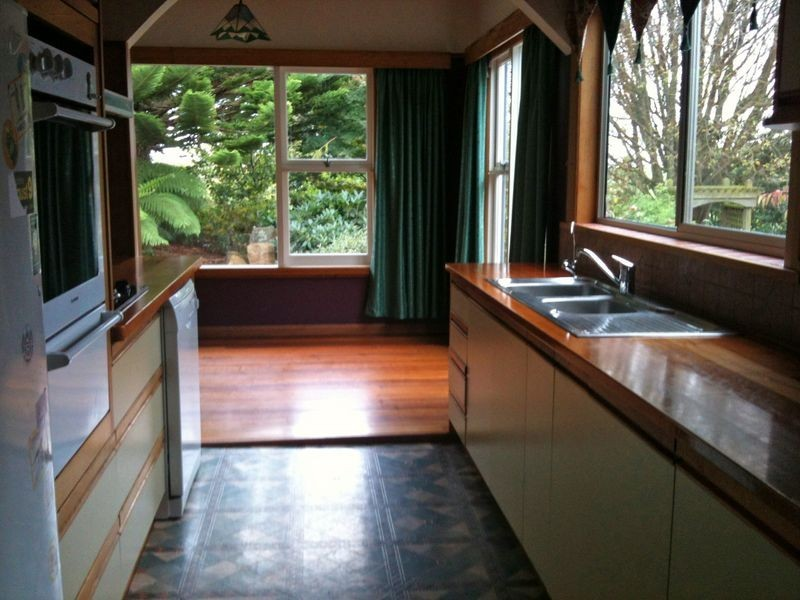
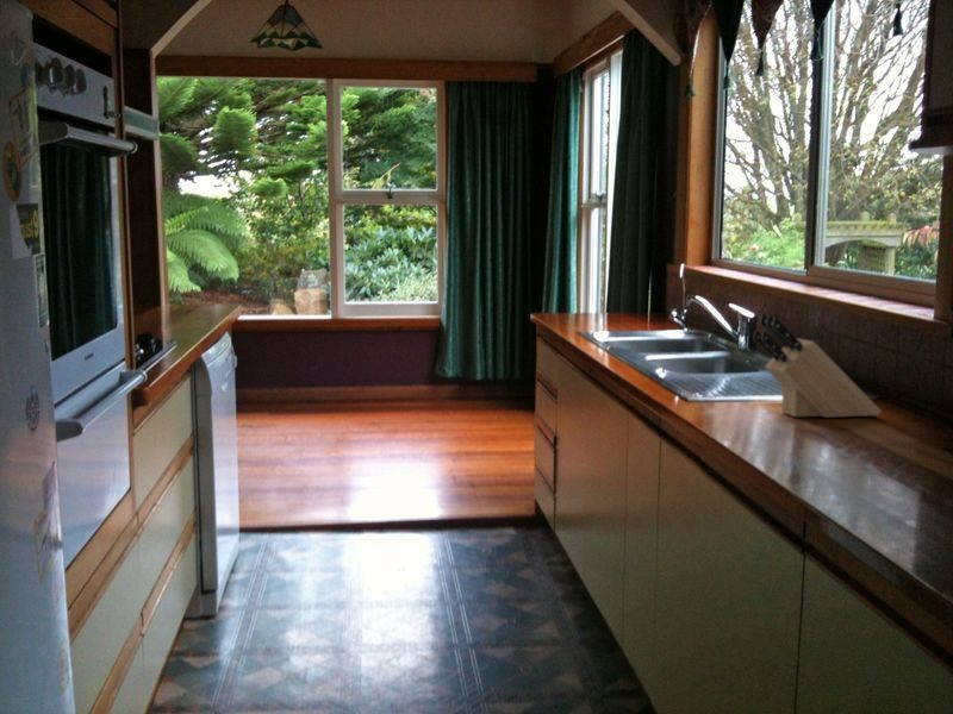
+ knife block [753,312,883,419]
